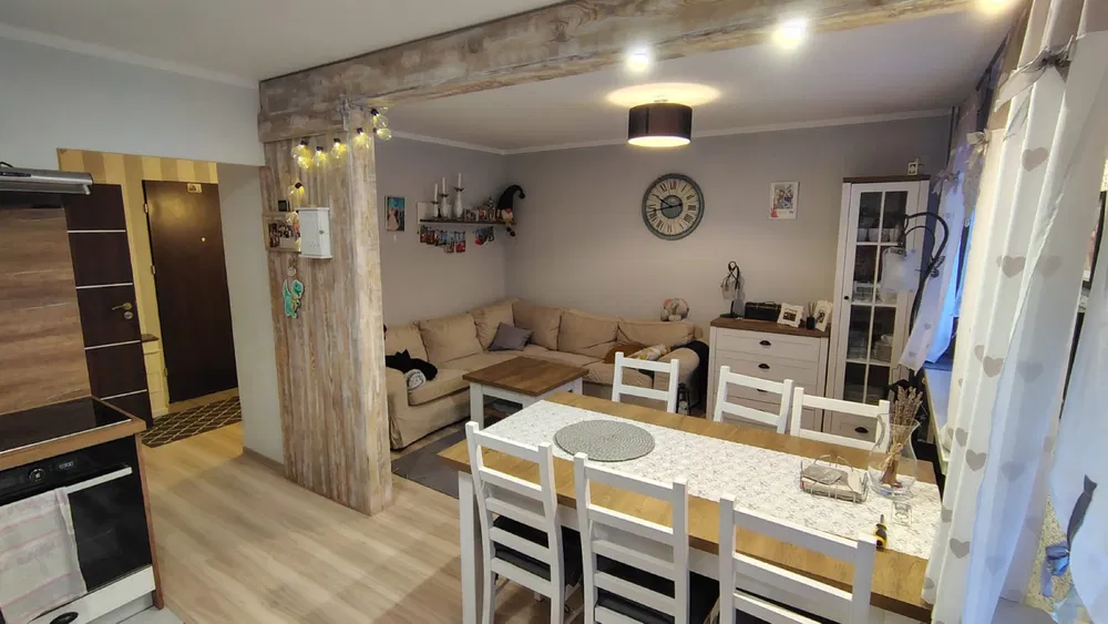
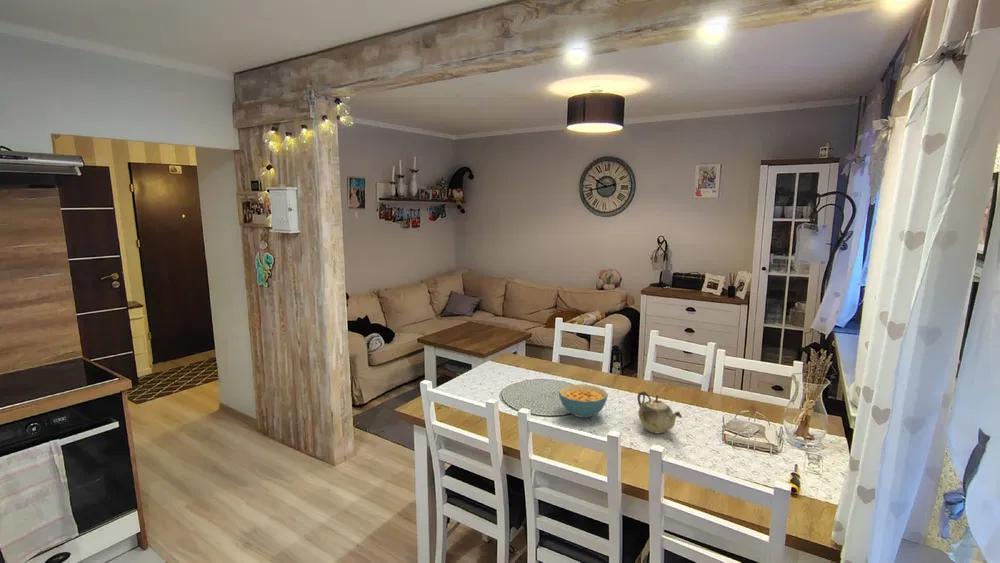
+ teapot [636,390,683,434]
+ cereal bowl [558,383,609,419]
